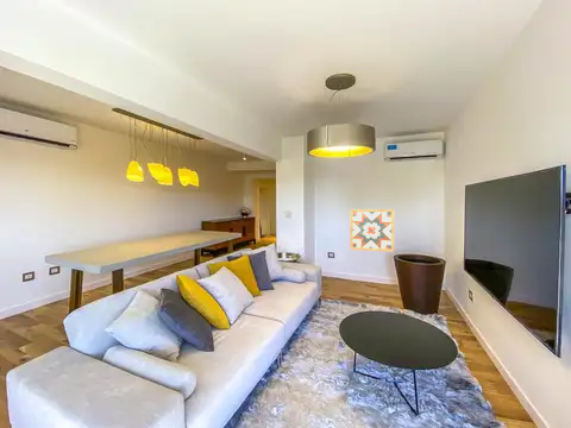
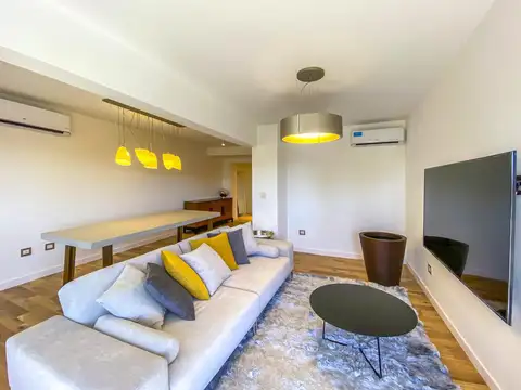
- wall art [349,208,395,253]
